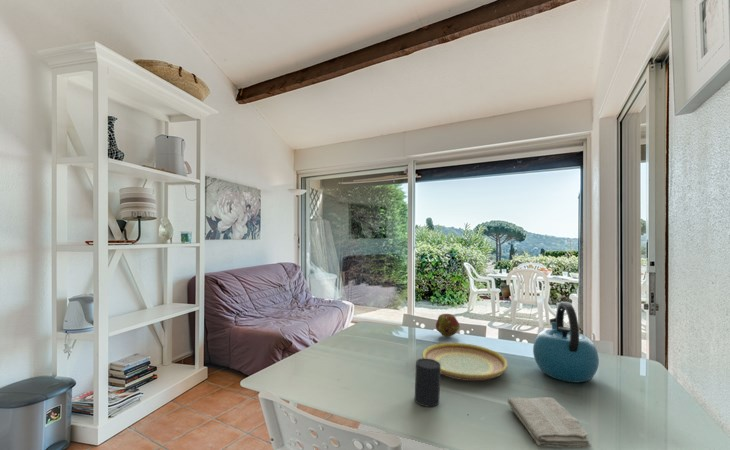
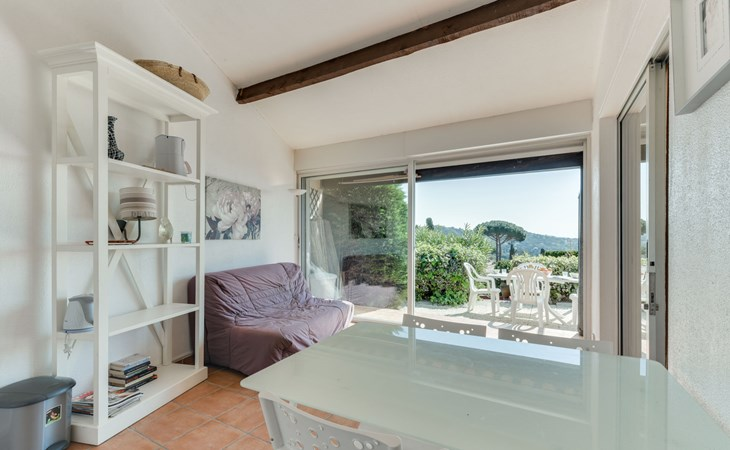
- fruit [435,313,461,338]
- cup [414,357,441,408]
- washcloth [506,396,592,449]
- kettle [532,301,600,383]
- plate [422,342,509,382]
